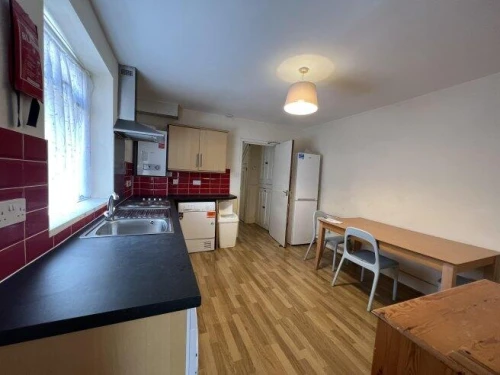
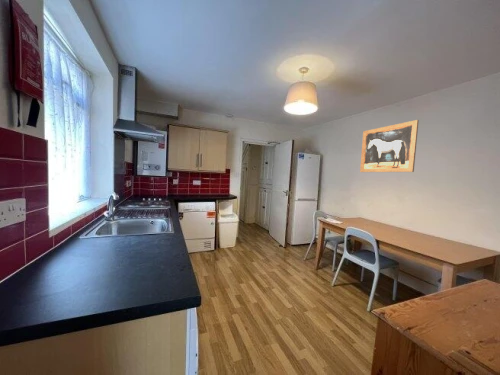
+ wall art [359,119,420,173]
